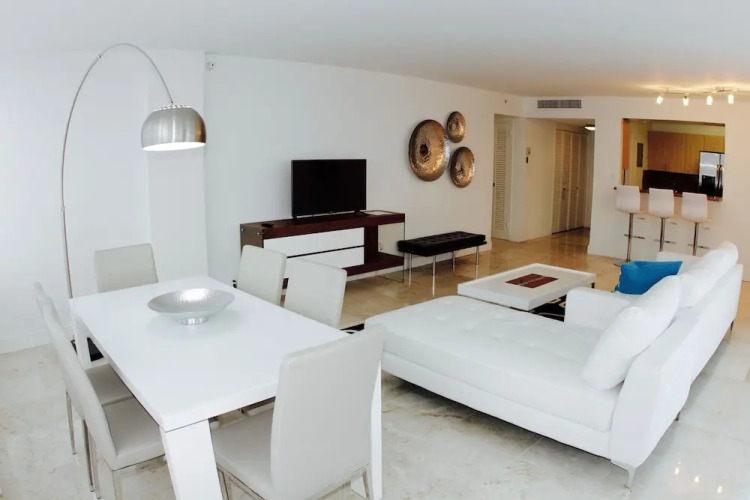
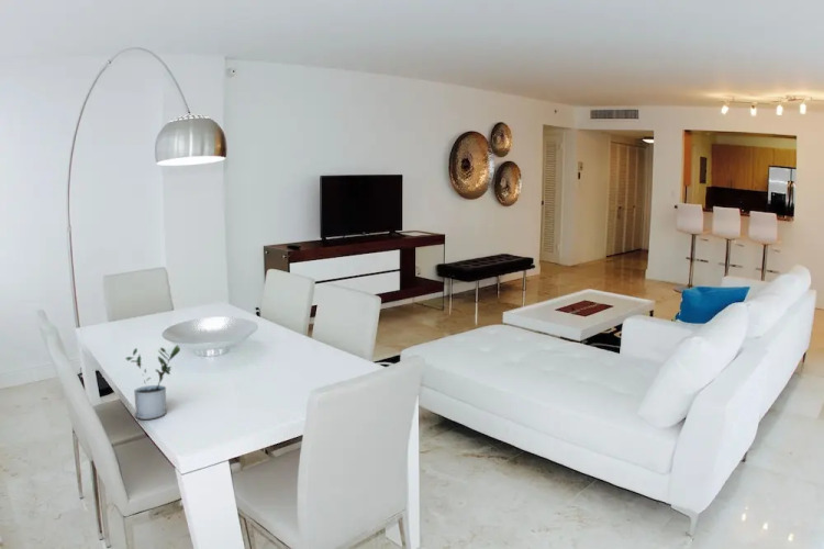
+ potted plant [124,345,181,421]
